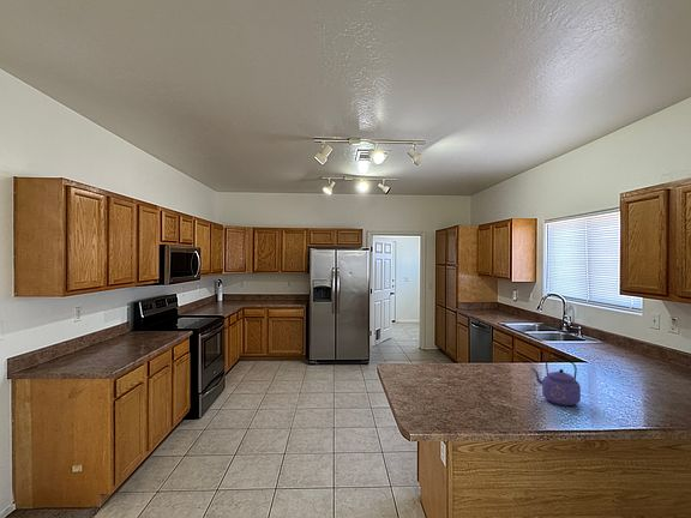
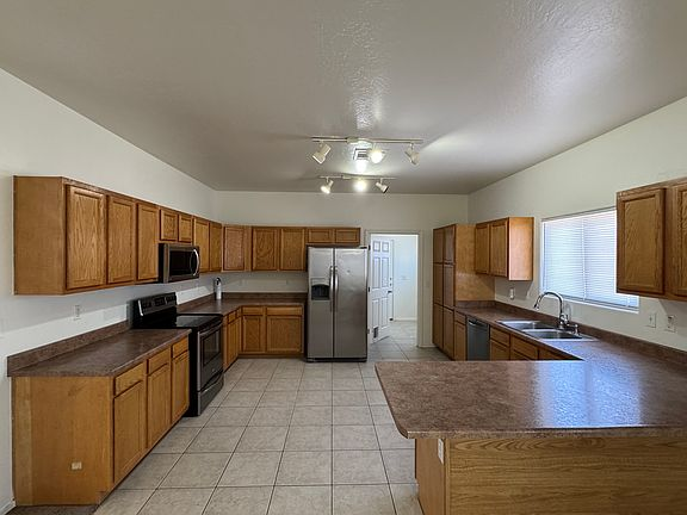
- kettle [530,357,582,406]
